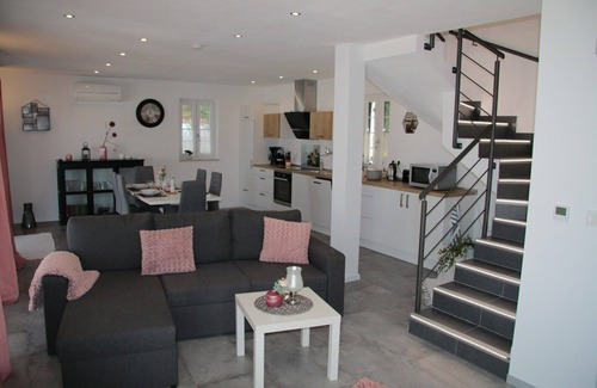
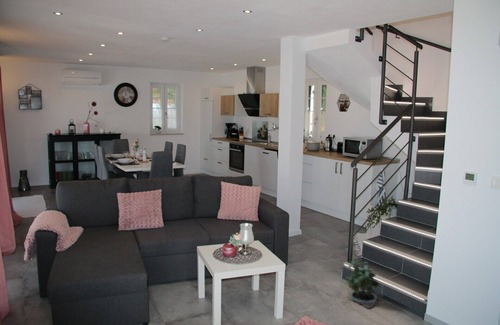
+ potted plant [345,259,380,310]
